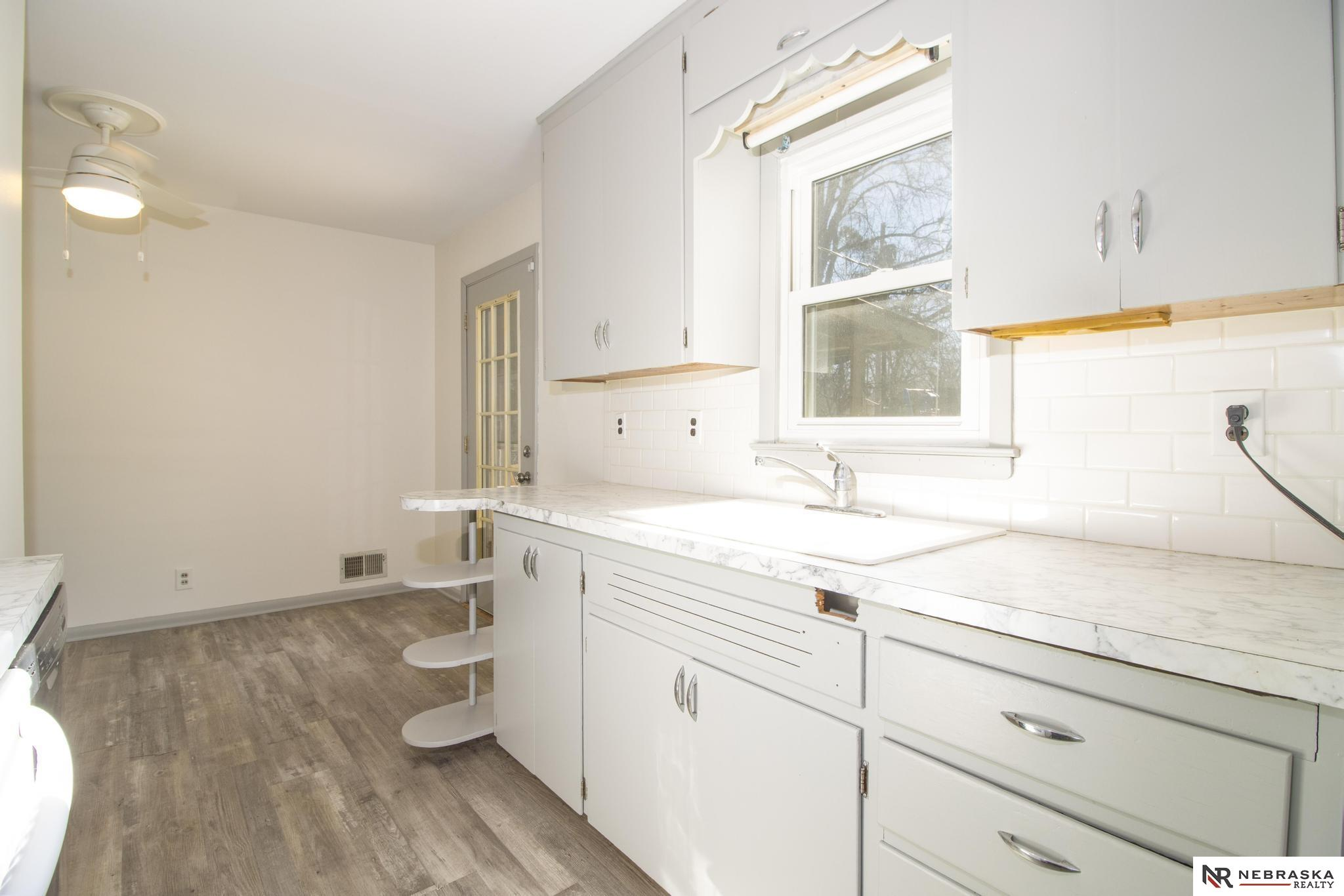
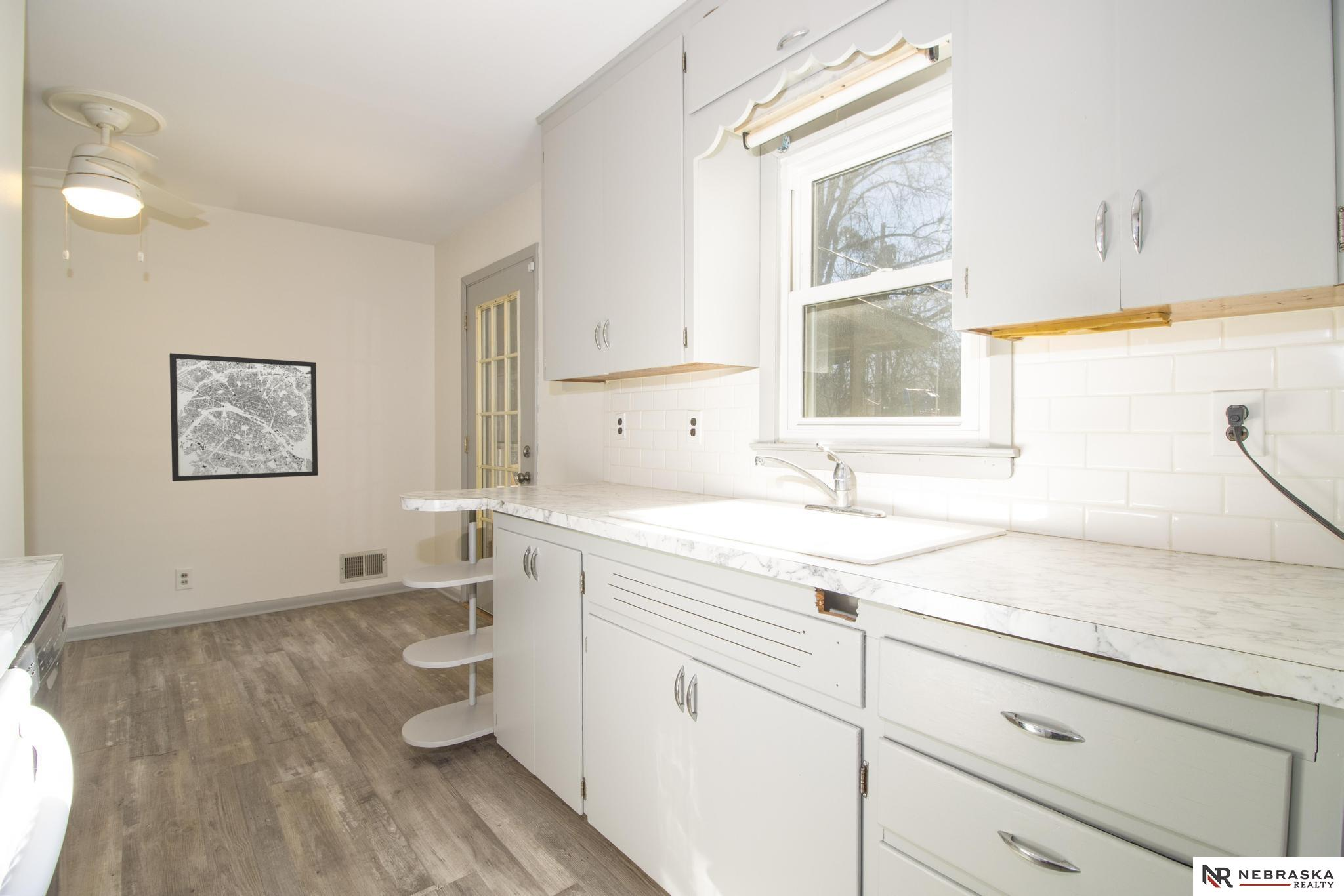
+ wall art [169,352,318,482]
